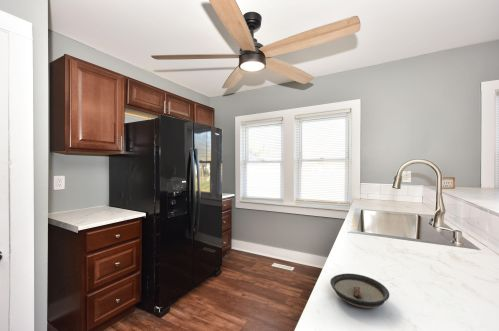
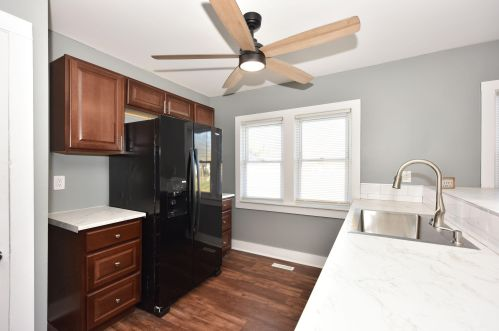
- saucer [329,273,390,309]
